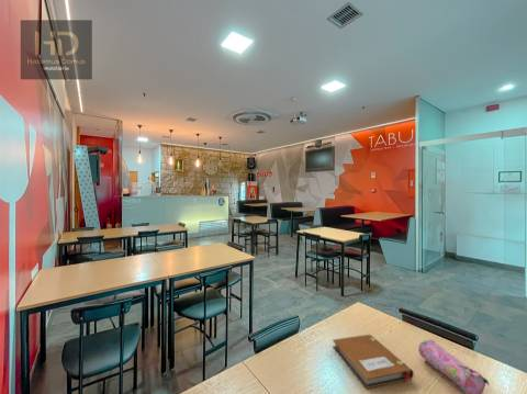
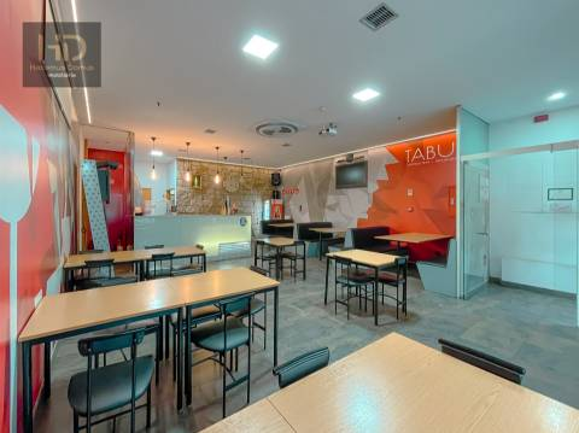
- notebook [332,334,415,390]
- pencil case [417,338,491,394]
